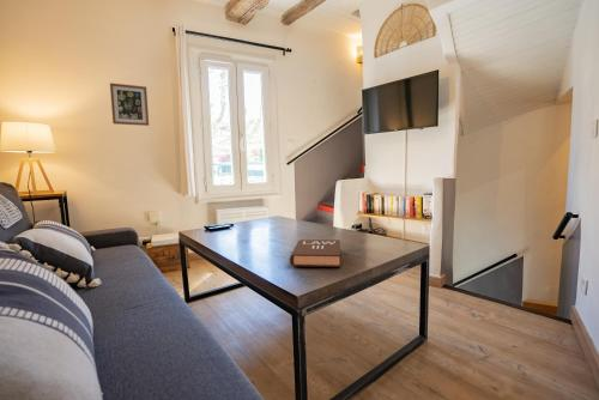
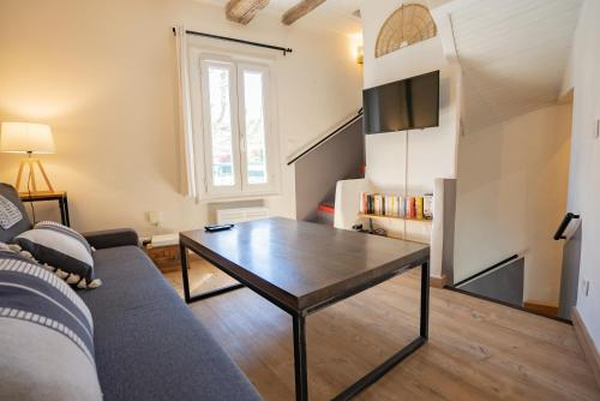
- book [289,238,341,268]
- wall art [109,81,150,127]
